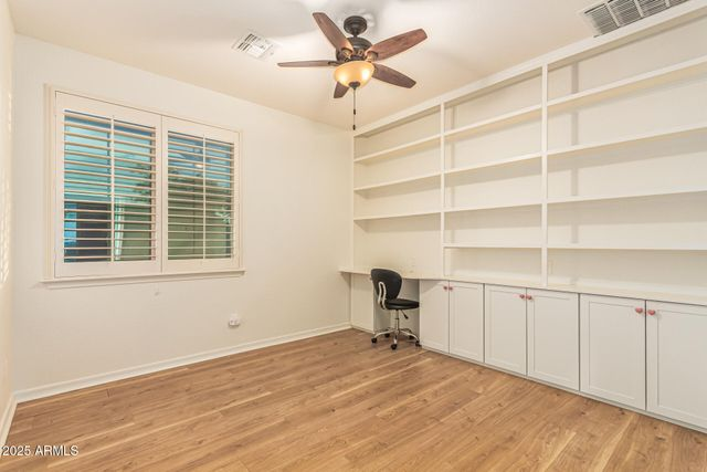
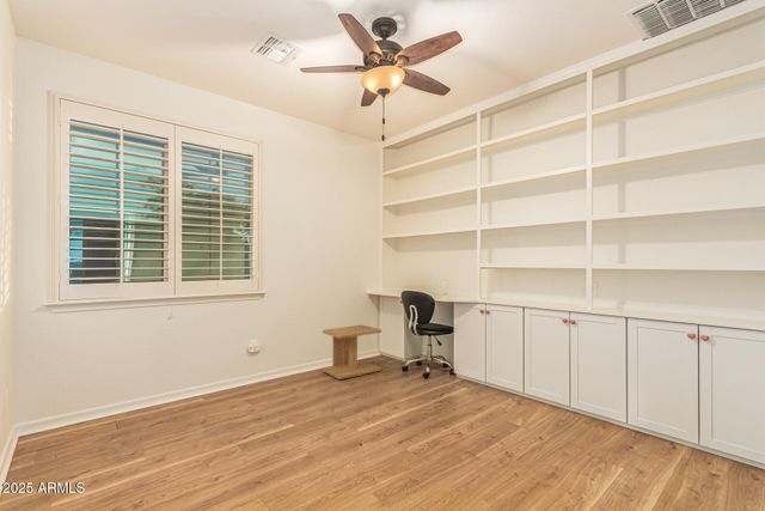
+ side table [322,324,382,381]
